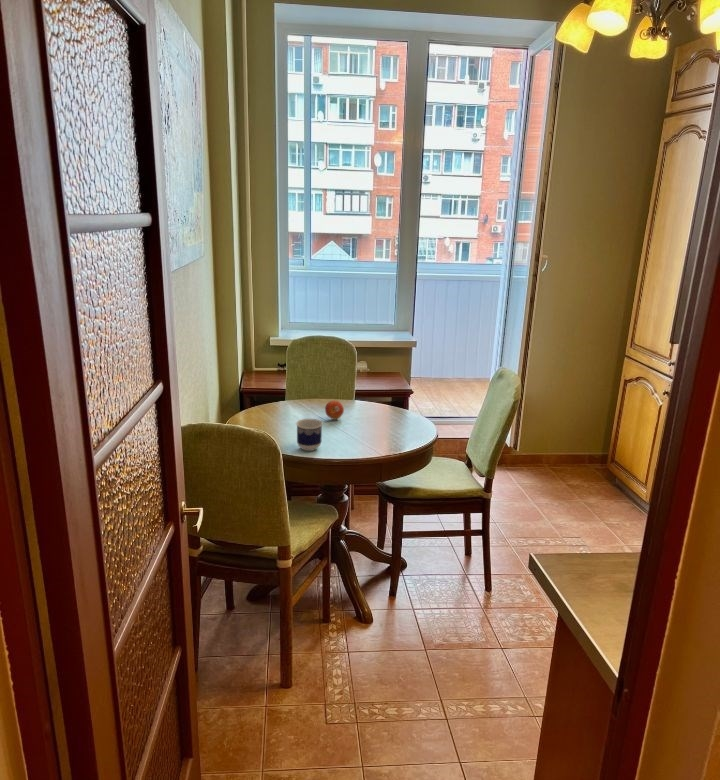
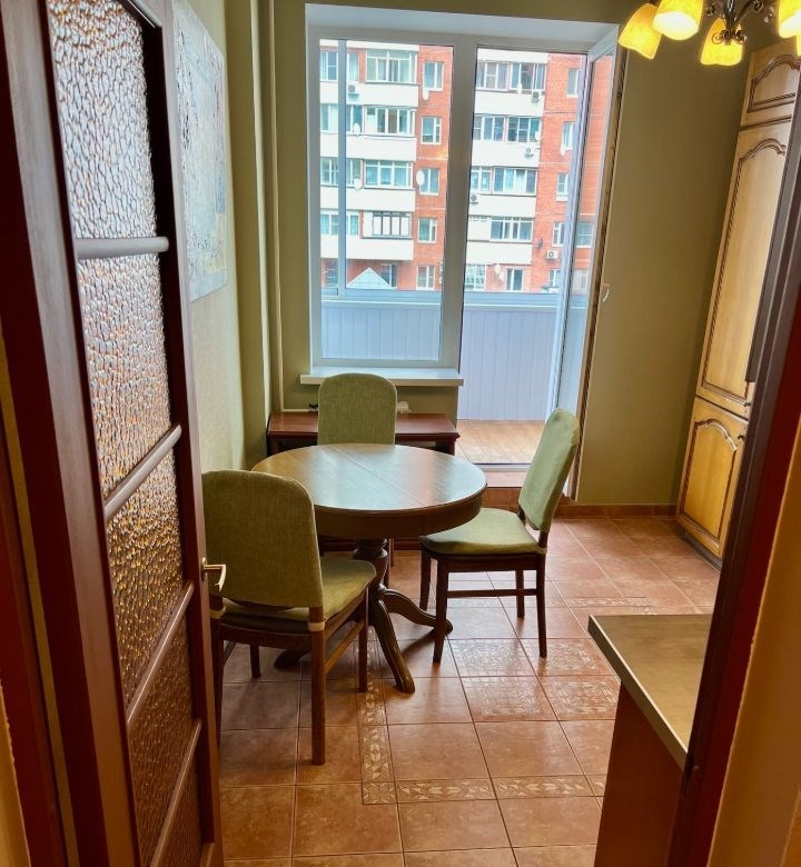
- fruit [324,400,345,420]
- cup [295,418,323,452]
